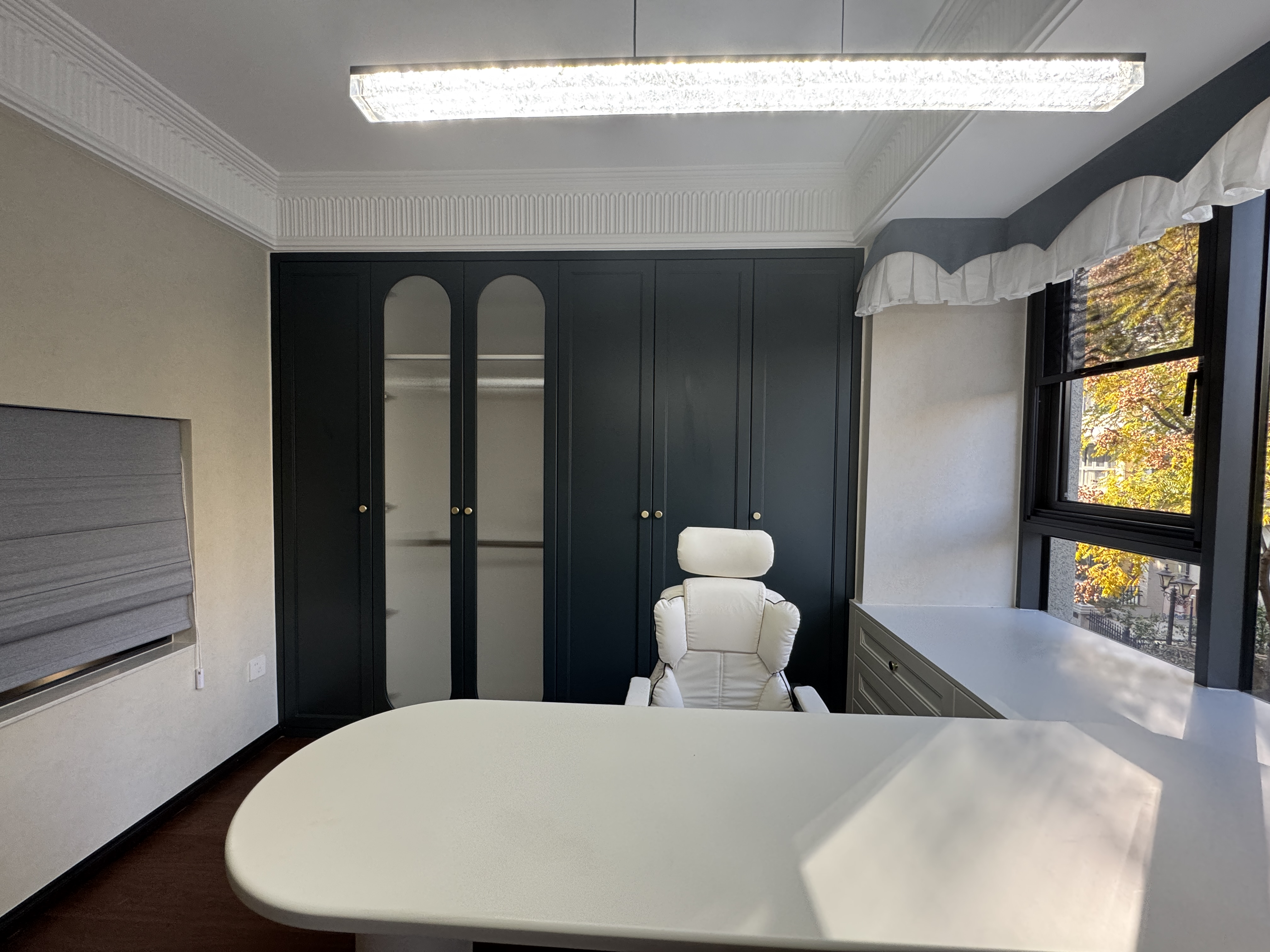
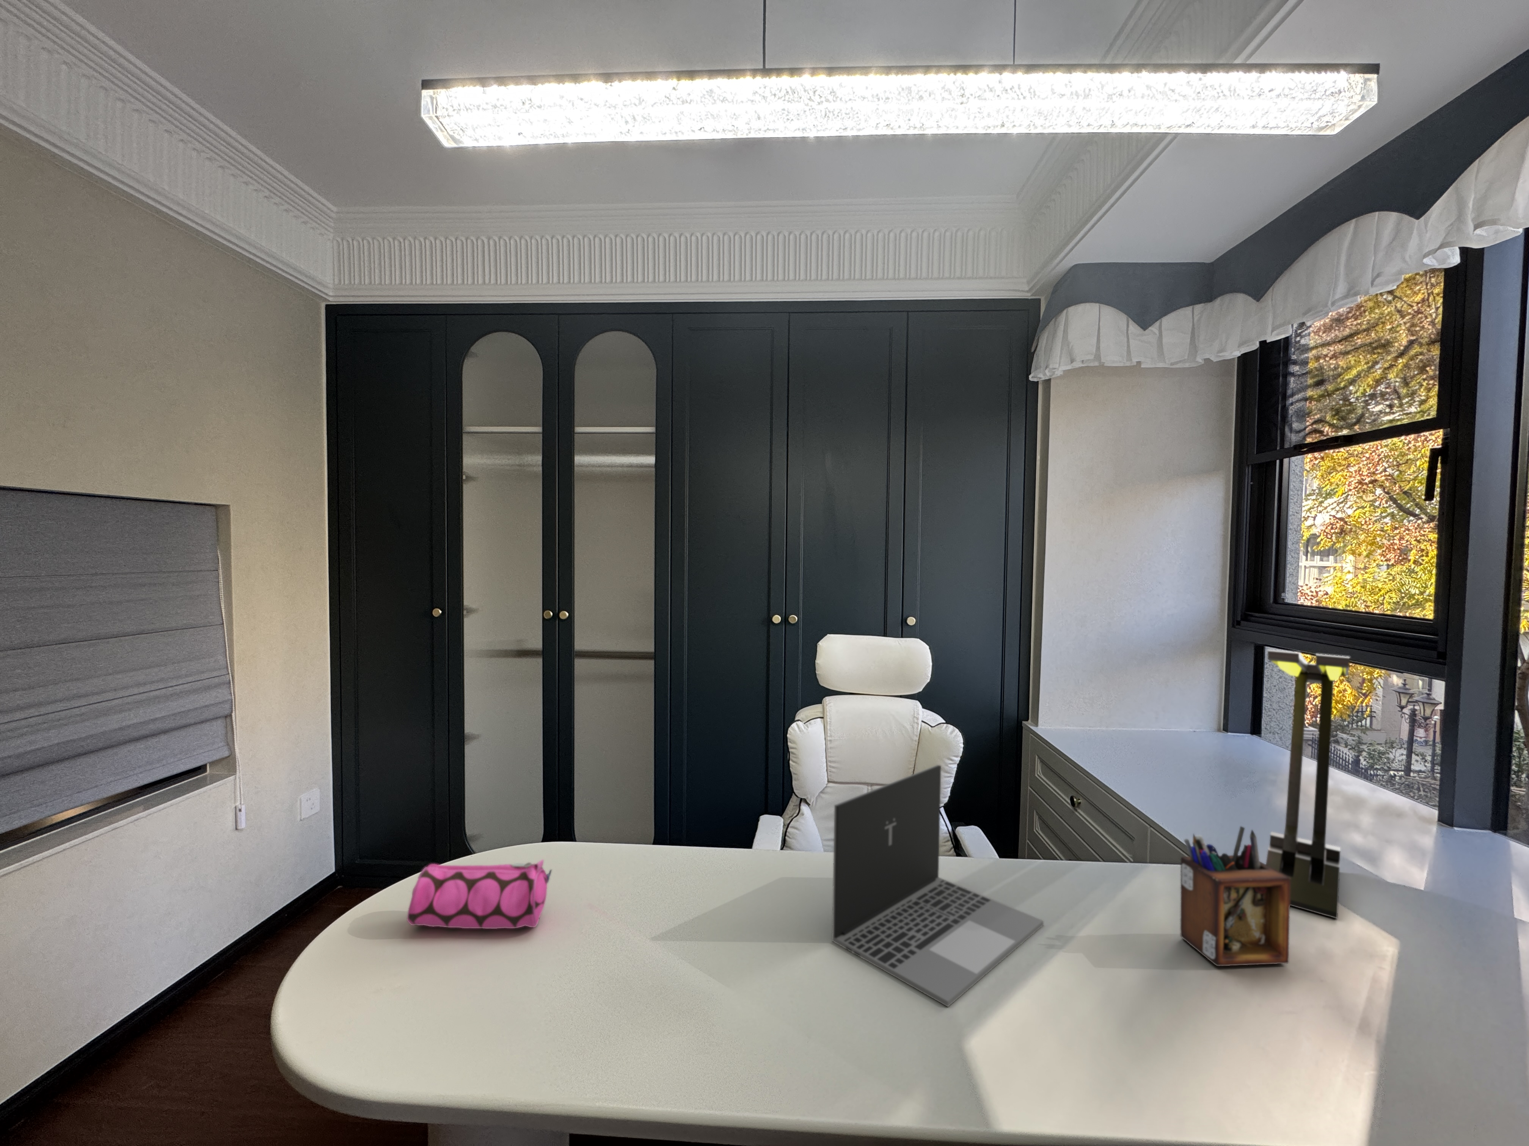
+ desk lamp [1265,649,1351,920]
+ desk organizer [1180,826,1291,967]
+ laptop [832,764,1044,1008]
+ pencil case [407,858,553,929]
